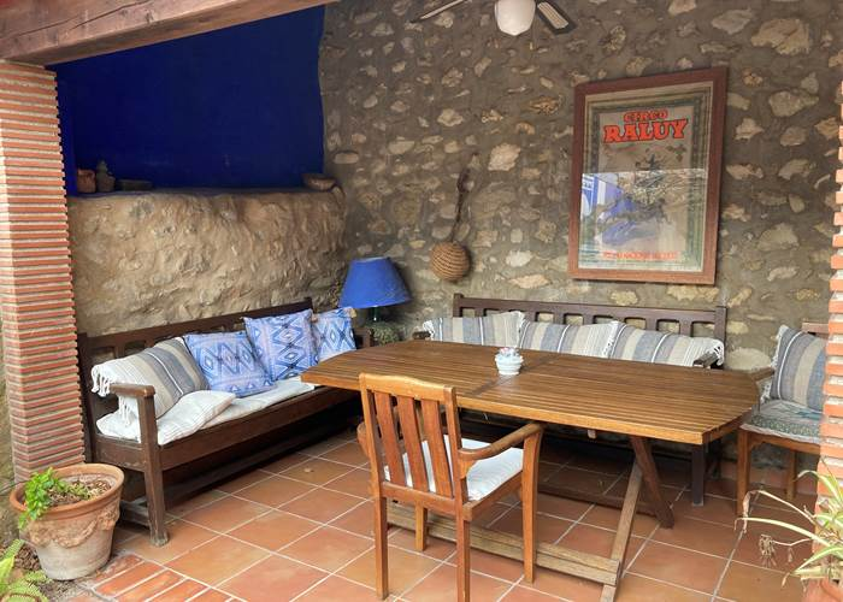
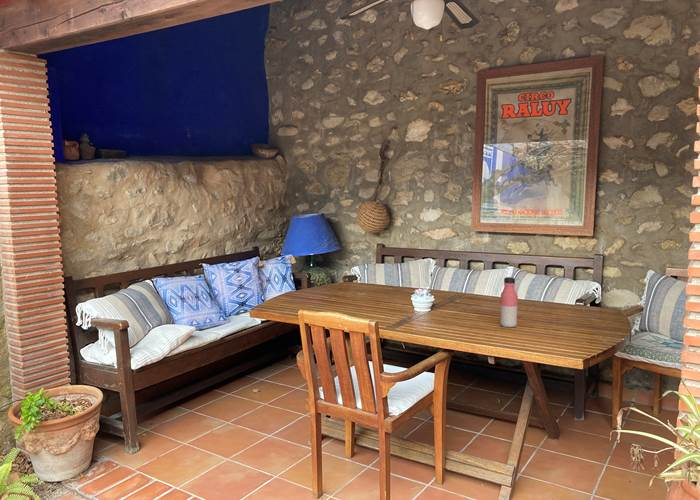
+ water bottle [499,276,519,328]
